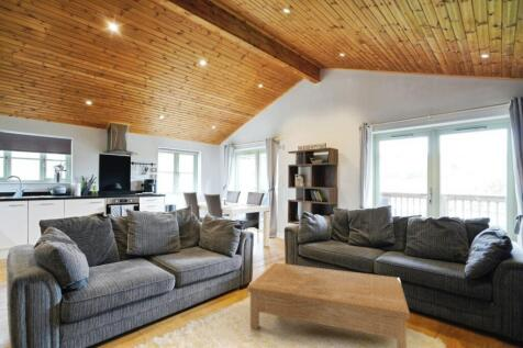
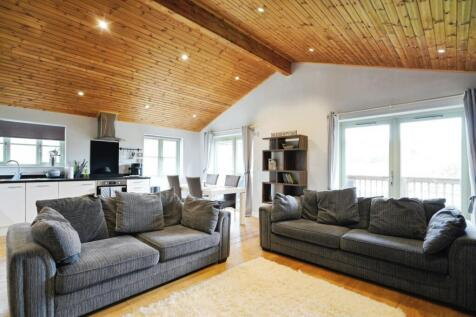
- coffee table [246,261,411,348]
